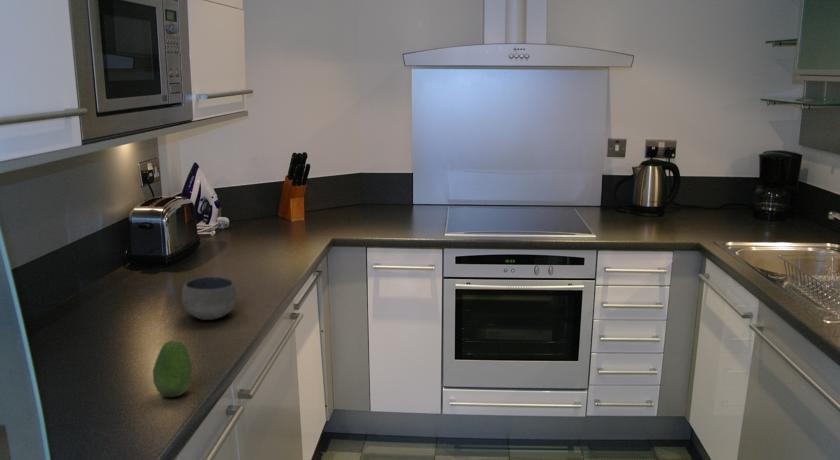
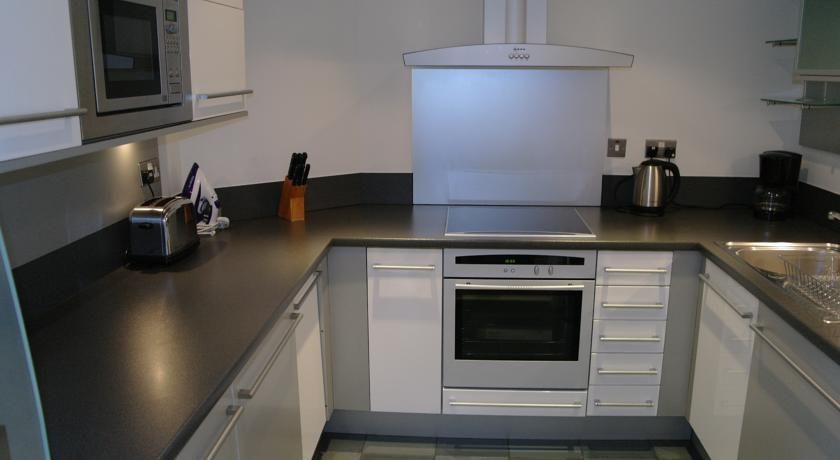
- bowl [181,276,238,321]
- fruit [152,340,193,398]
